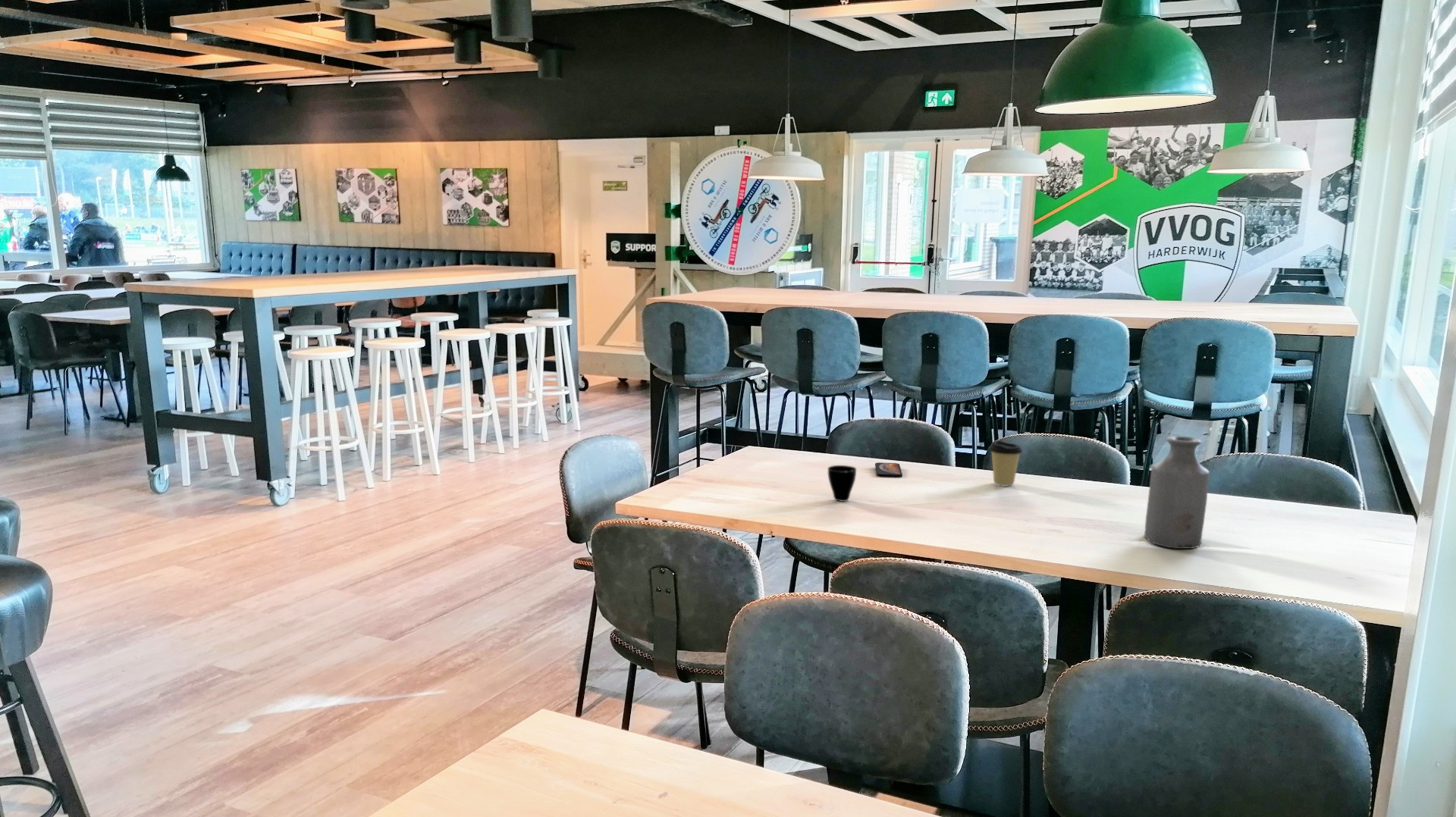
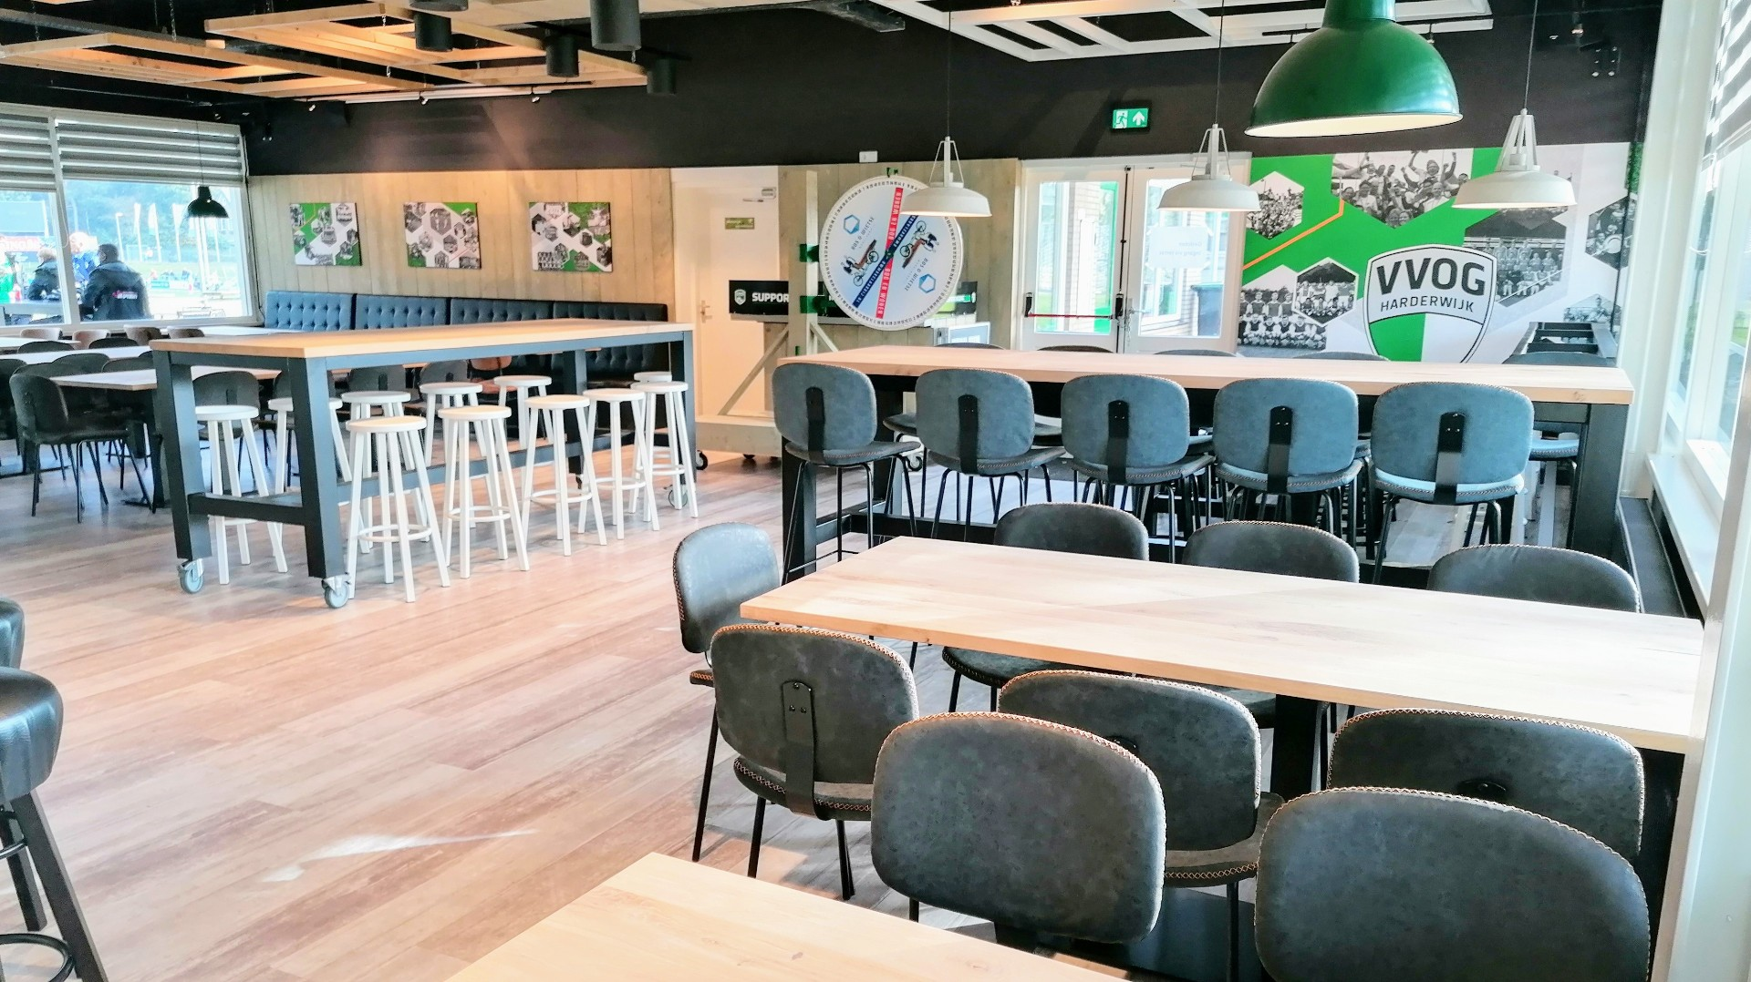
- coffee cup [989,440,1023,487]
- bottle [1144,435,1210,549]
- cup [827,465,857,502]
- smartphone [874,462,903,478]
